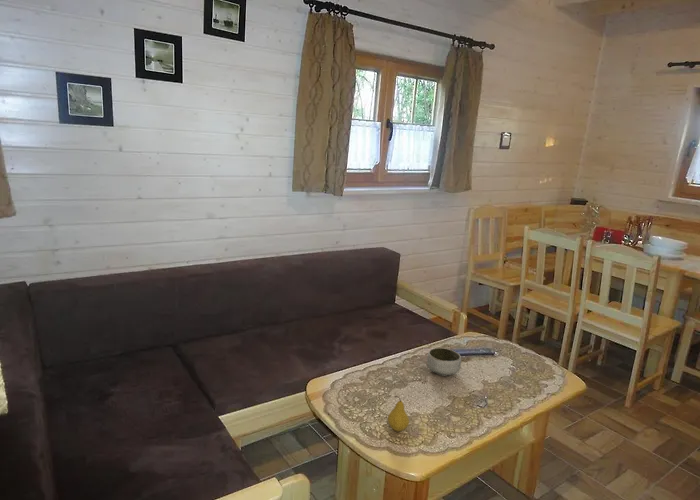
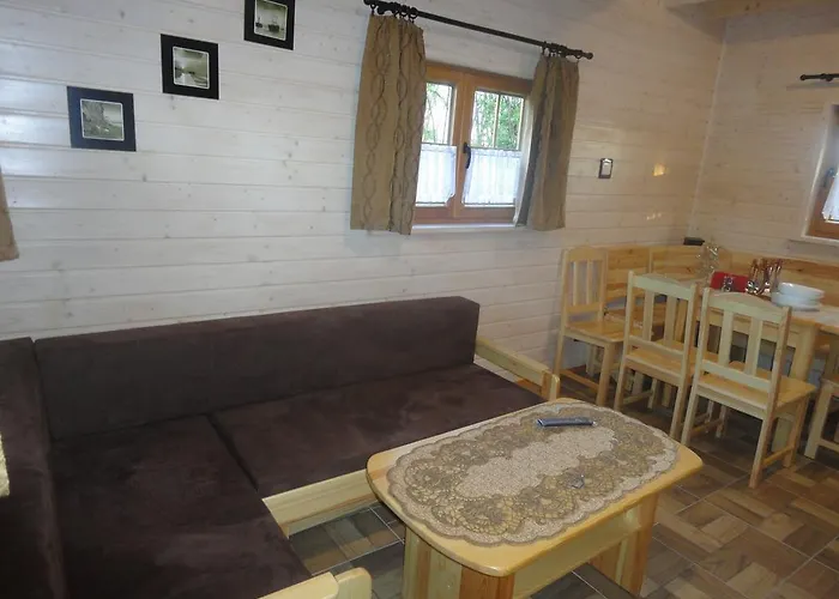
- bowl [426,347,462,377]
- fruit [387,395,410,432]
